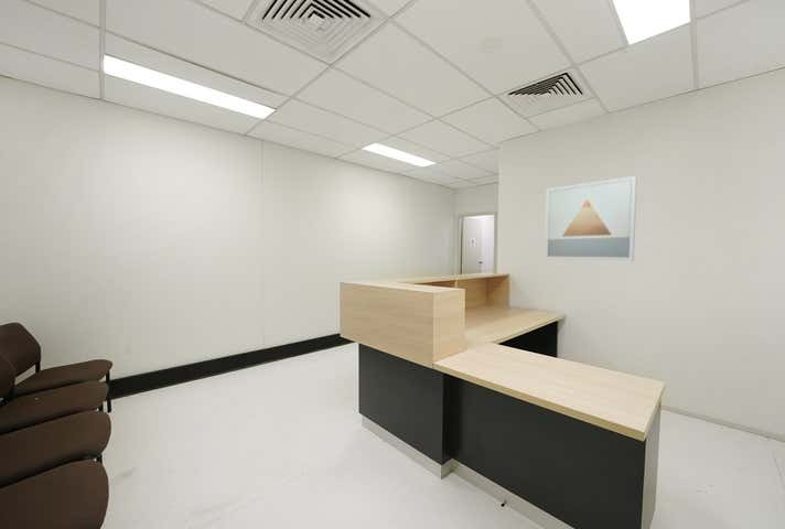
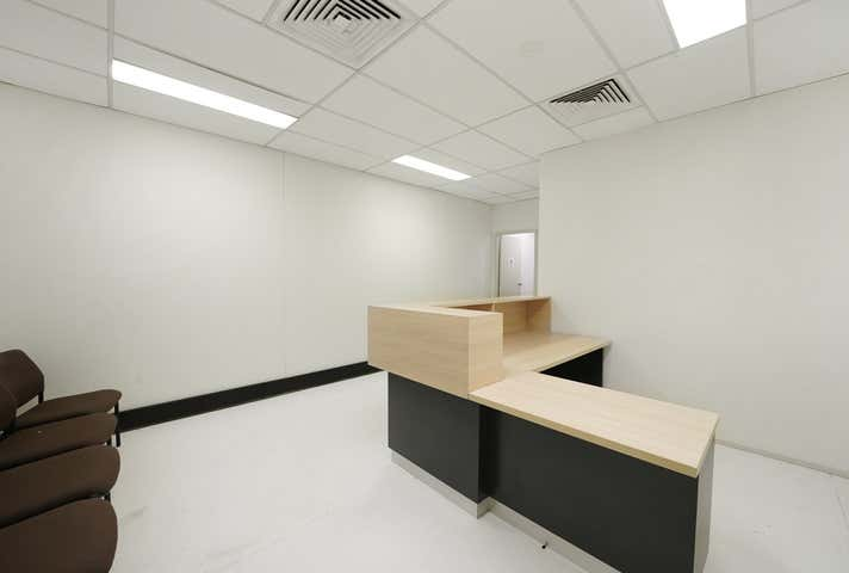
- wall art [544,175,638,261]
